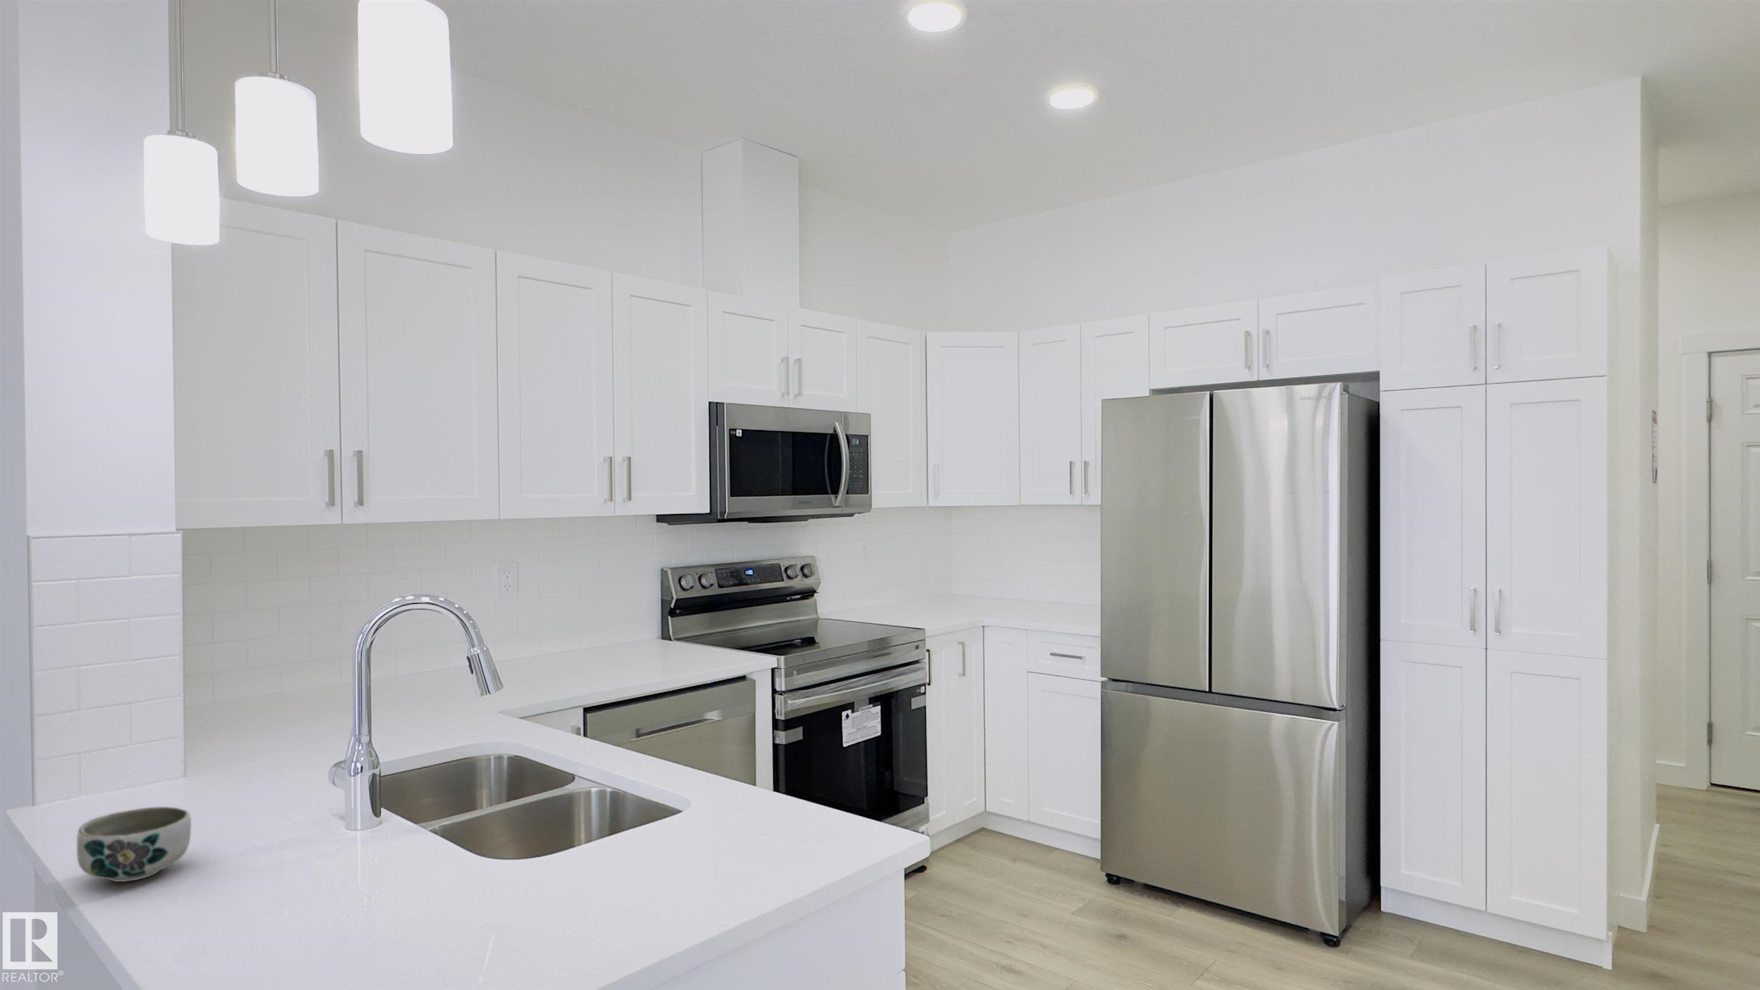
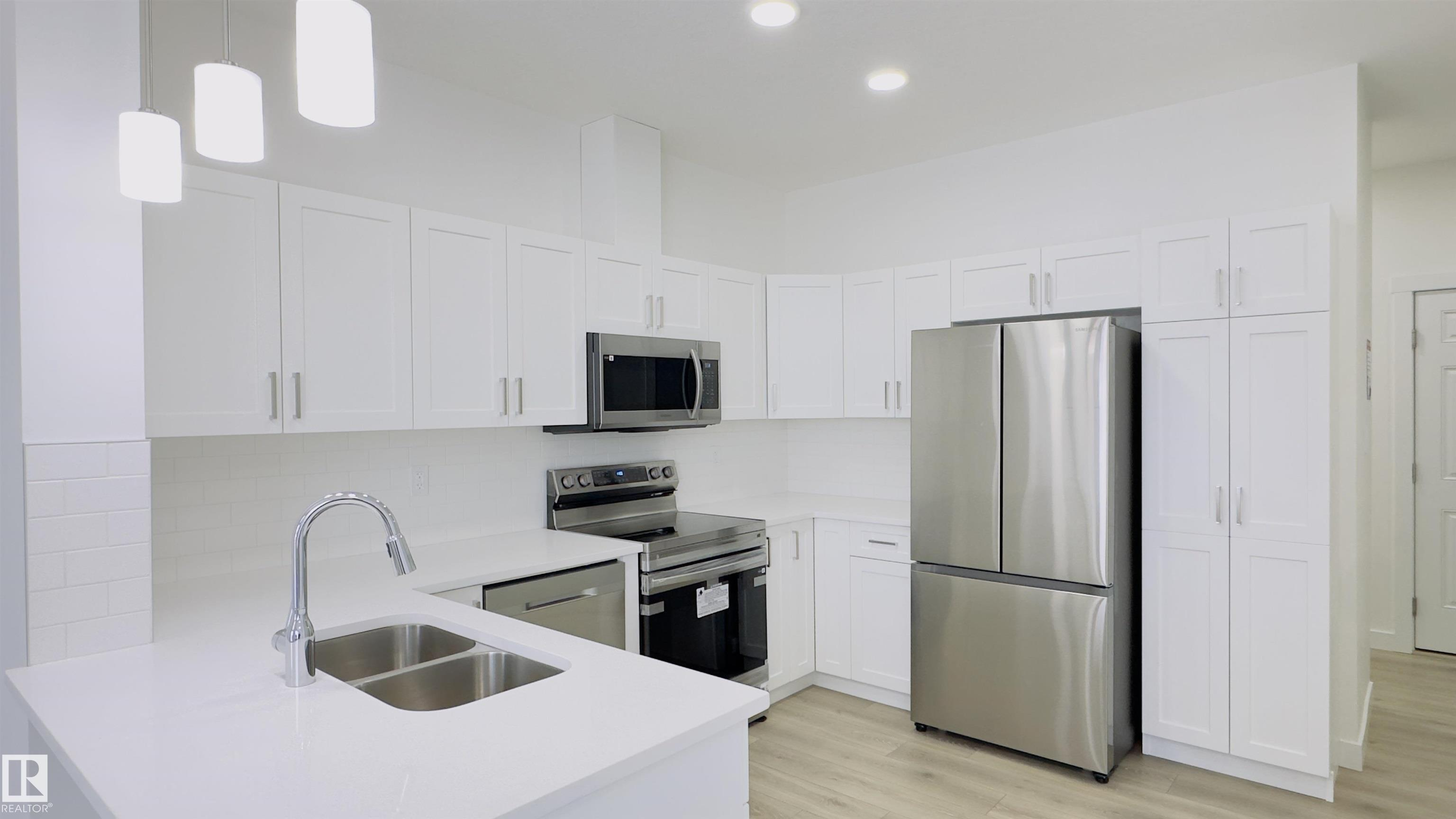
- bowl [76,806,192,882]
